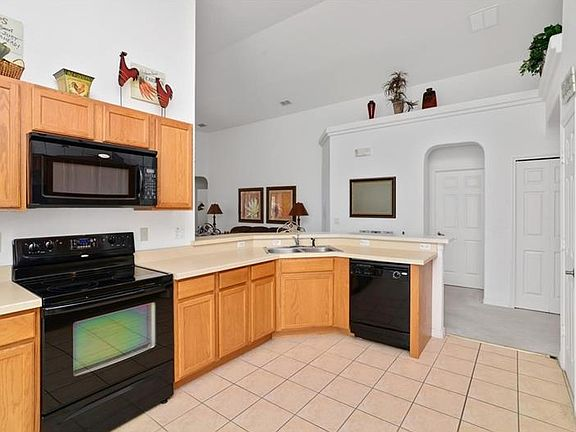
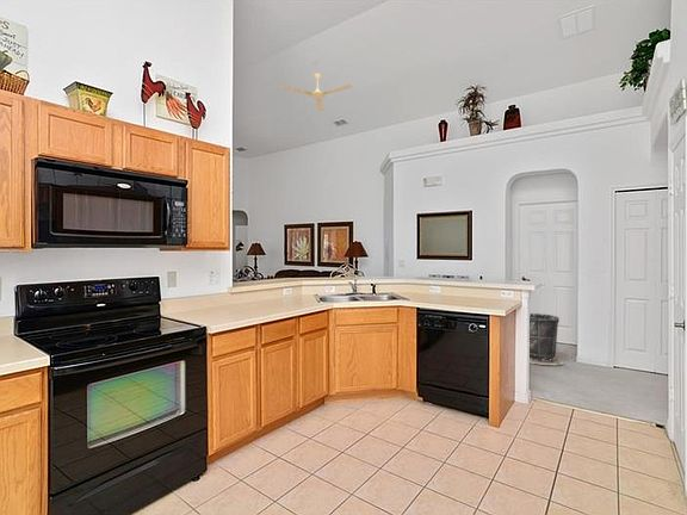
+ ceiling fan [277,72,353,112]
+ trash can [528,312,565,366]
